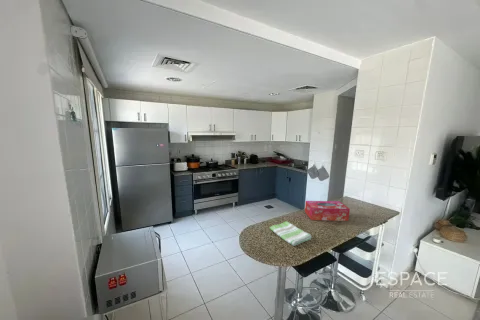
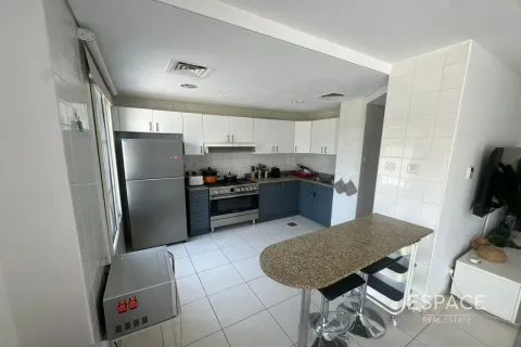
- dish towel [269,220,313,247]
- tissue box [304,200,351,222]
